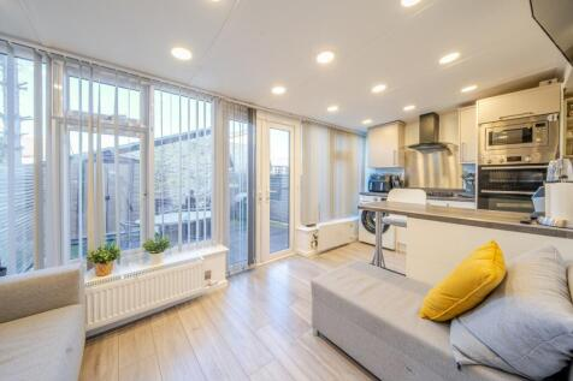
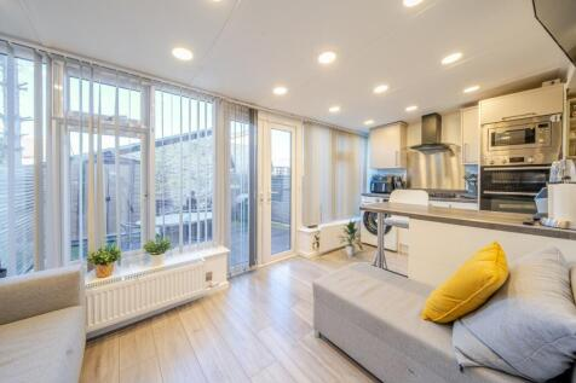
+ indoor plant [339,220,364,257]
